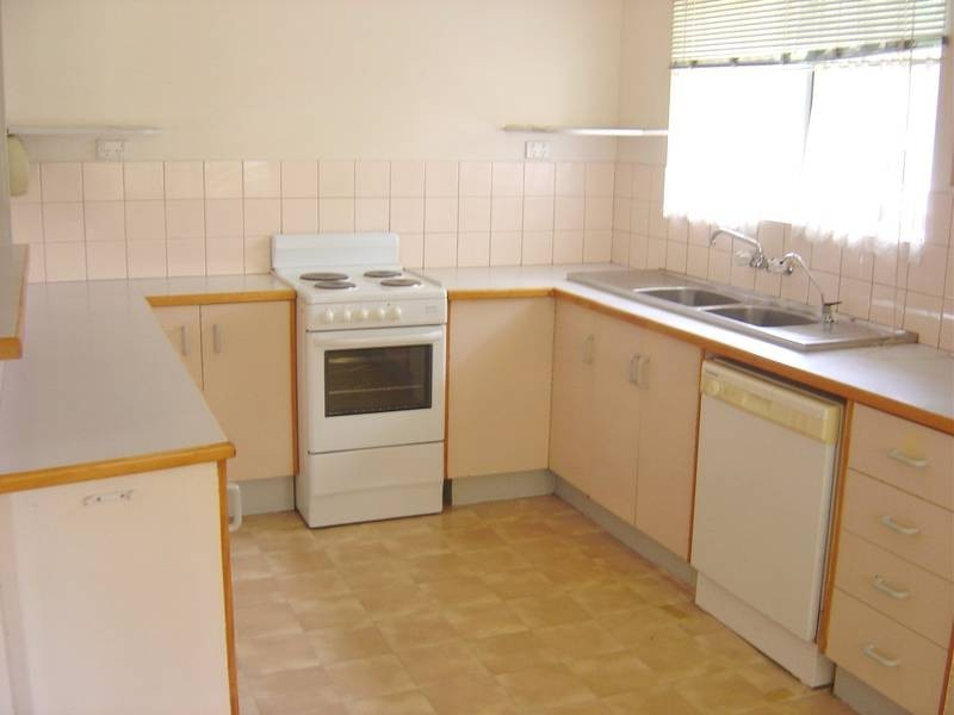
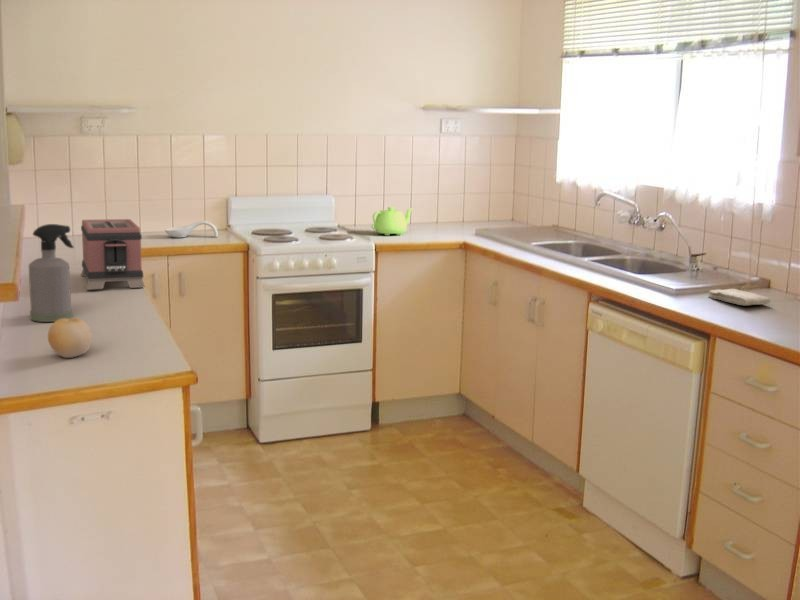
+ fruit [47,317,93,359]
+ spray bottle [28,223,75,323]
+ washcloth [707,288,771,306]
+ toaster [80,218,146,291]
+ teapot [371,206,414,236]
+ spoon rest [164,220,219,238]
